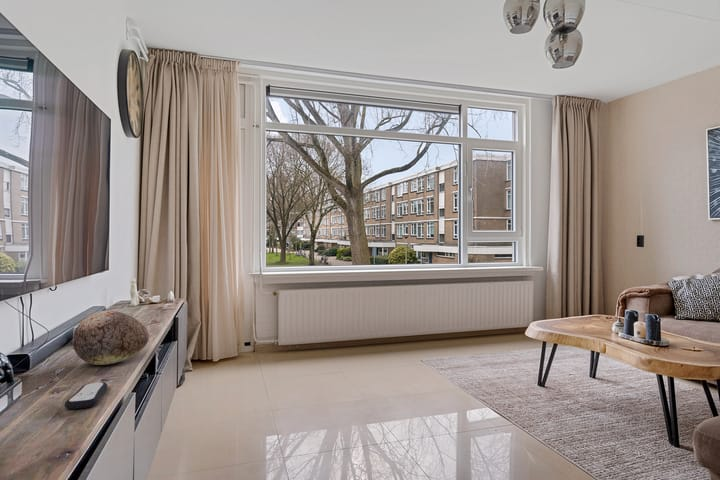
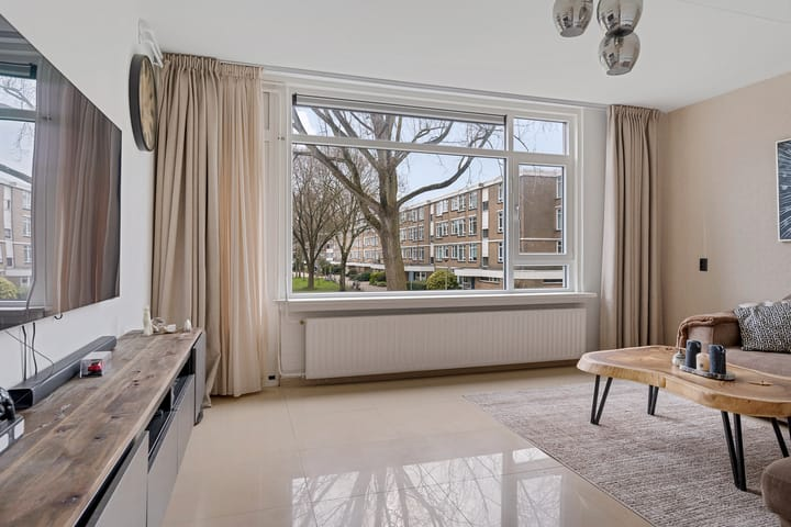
- decorative egg [72,310,150,366]
- remote control [64,381,108,410]
